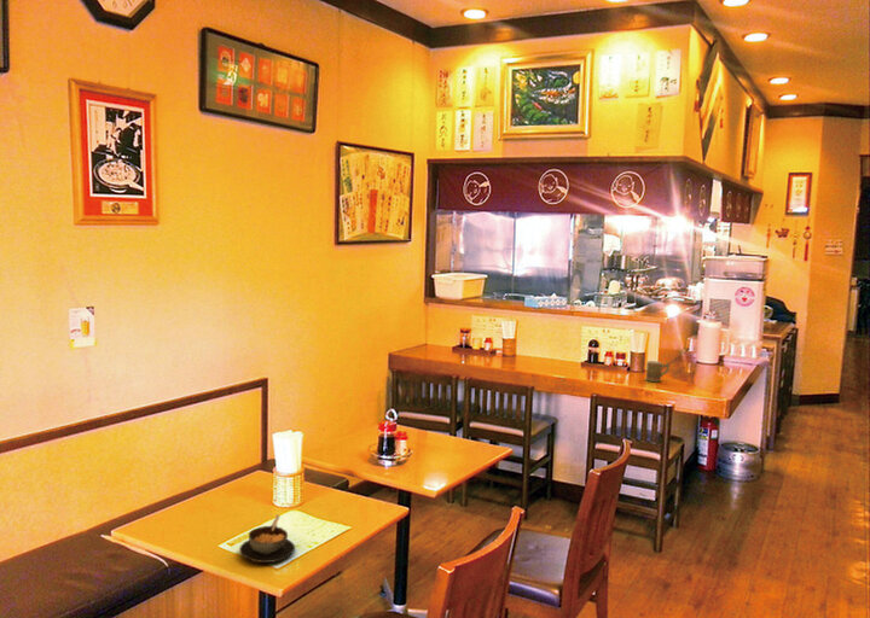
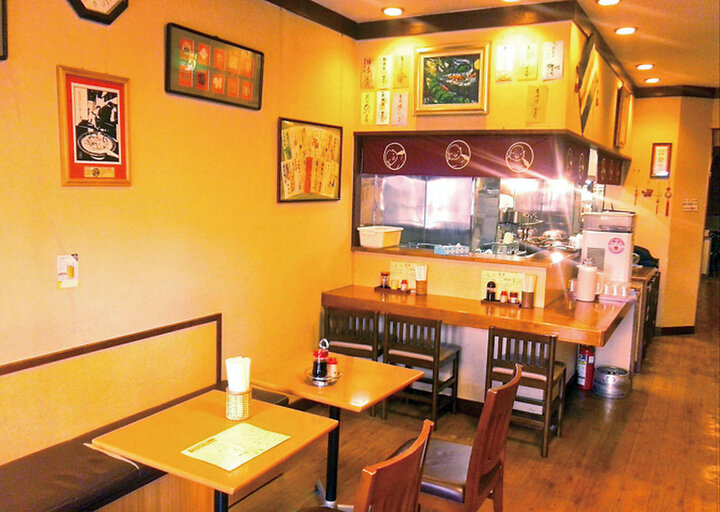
- mug [645,360,669,383]
- soup bowl [238,513,296,564]
